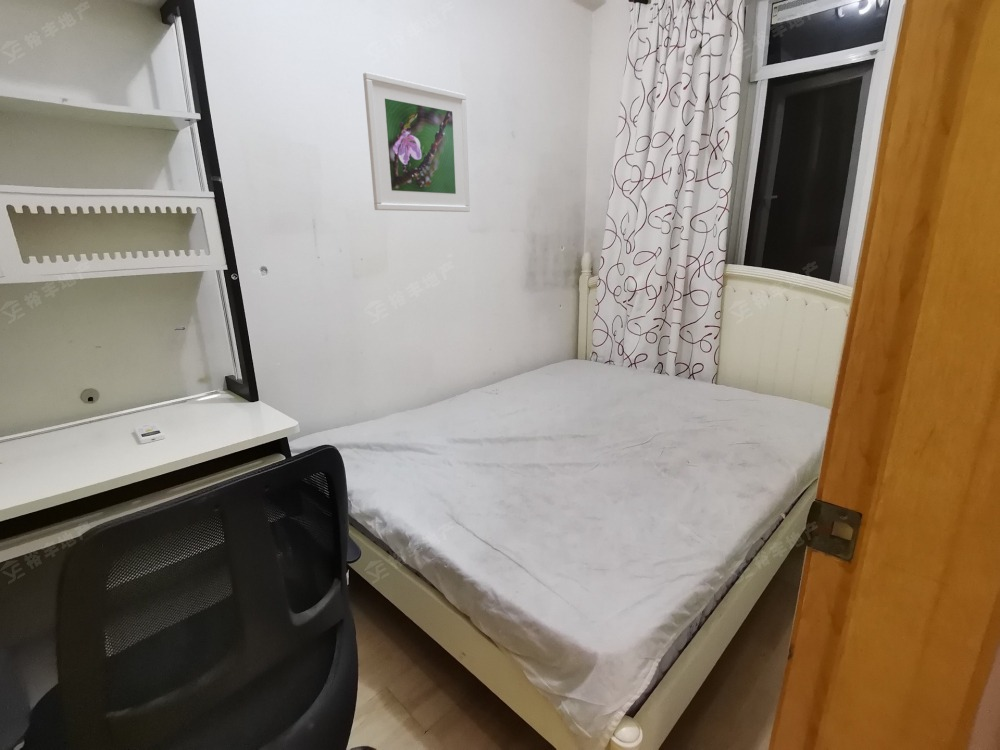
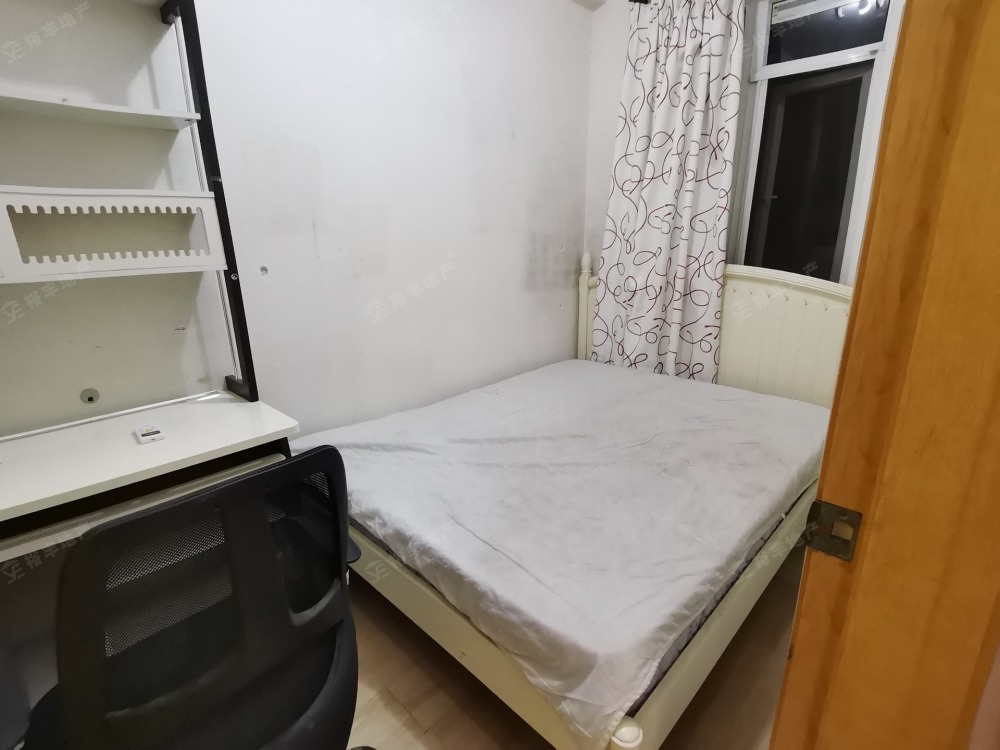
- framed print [362,71,471,213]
